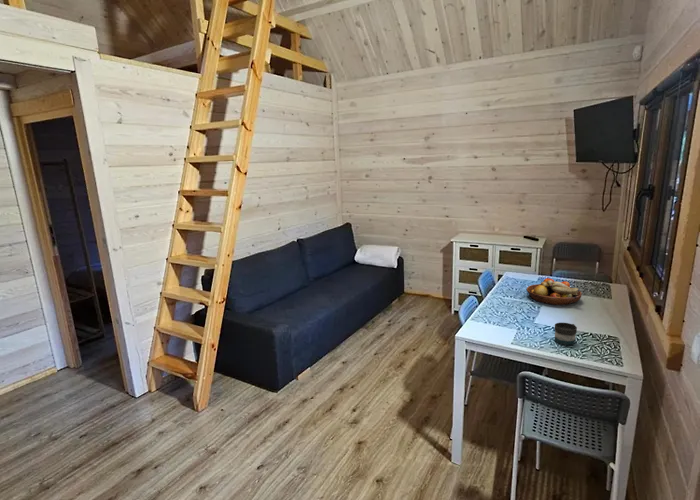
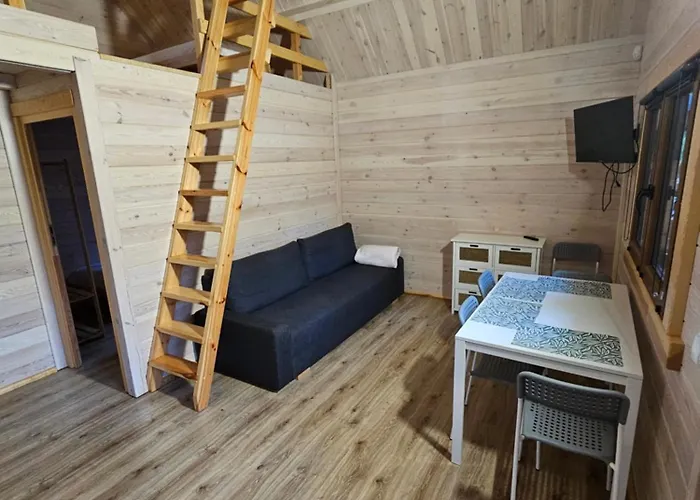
- fruit bowl [525,277,583,306]
- mug [554,322,578,346]
